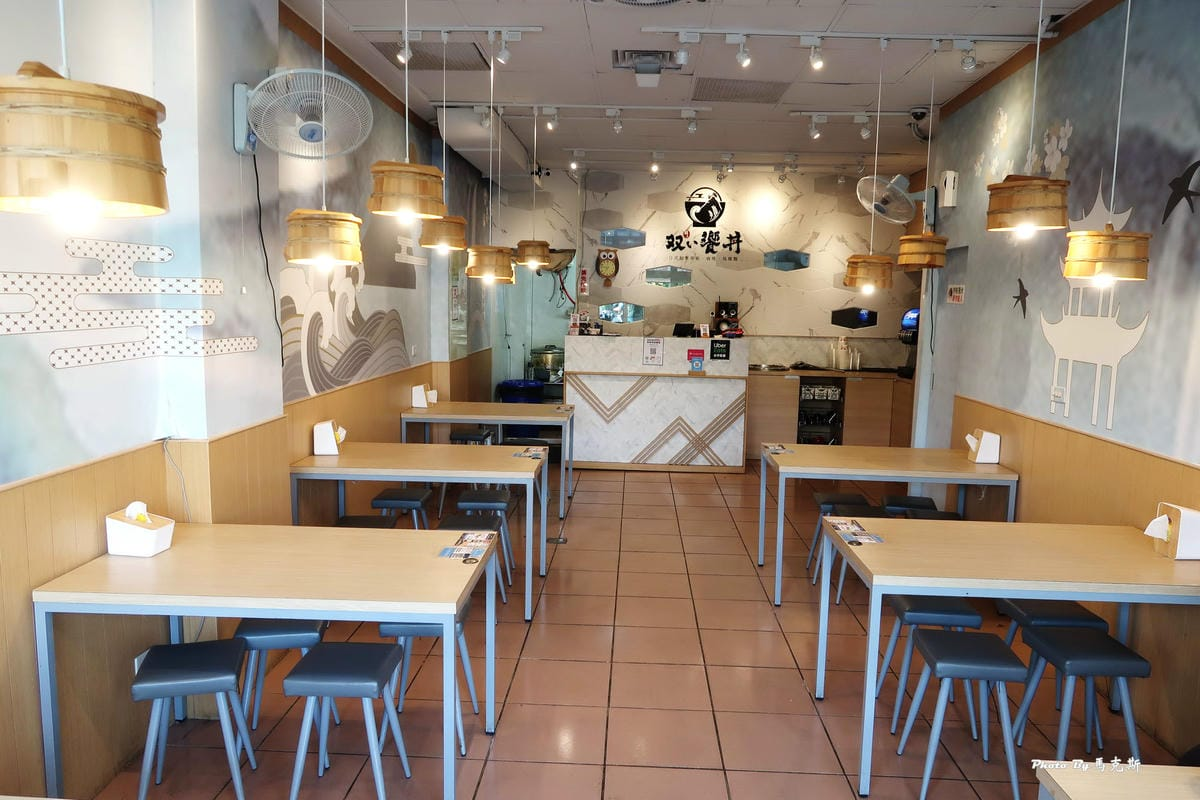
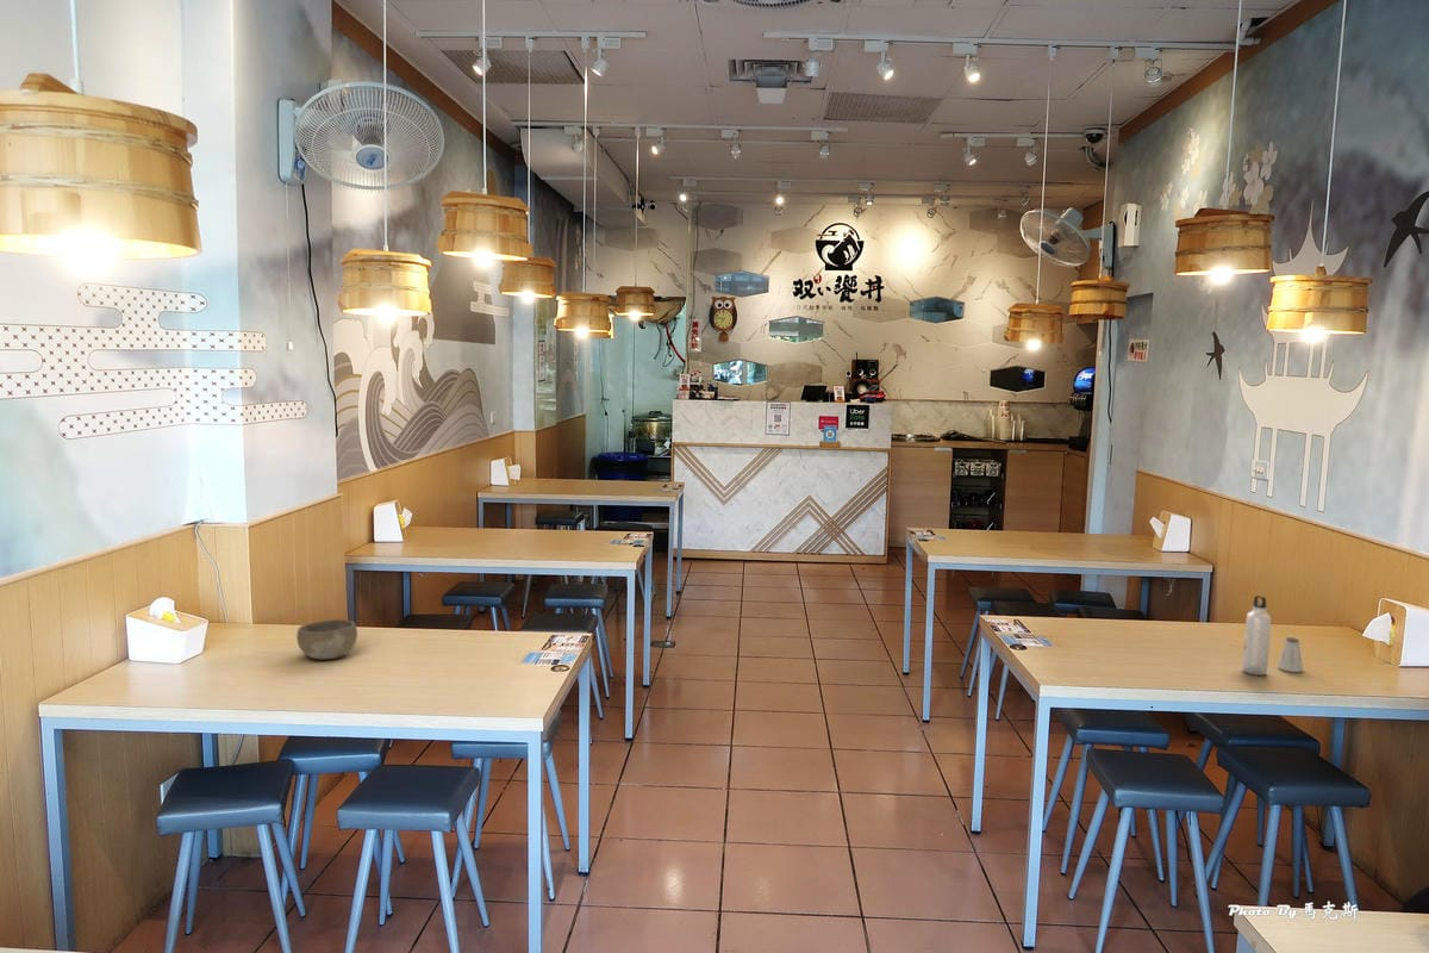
+ saltshaker [1277,636,1304,673]
+ water bottle [1241,594,1272,677]
+ bowl [295,618,358,661]
